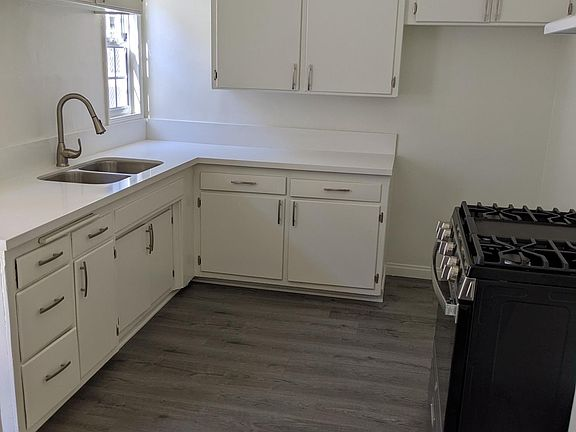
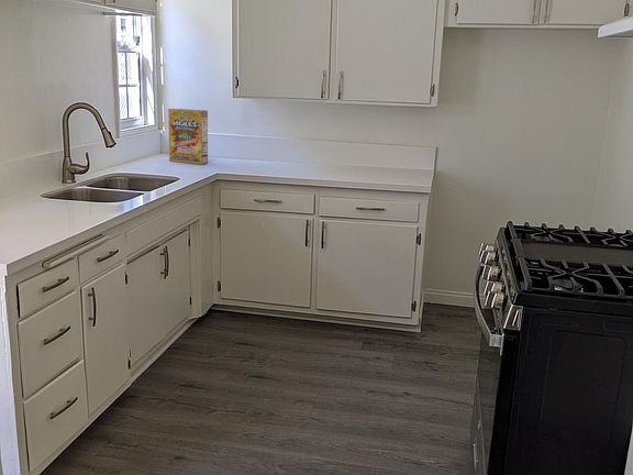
+ cereal box [167,108,209,165]
